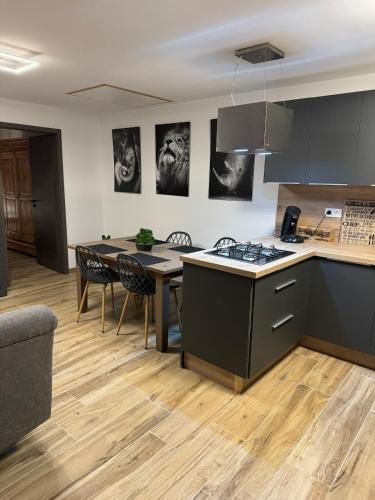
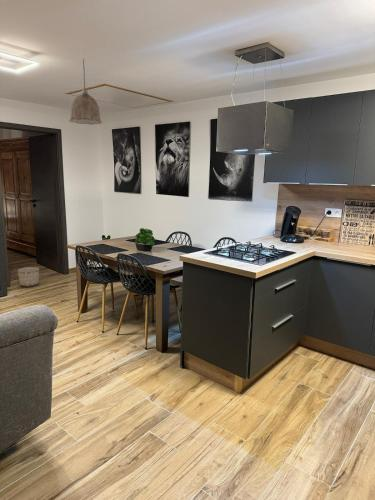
+ pendant lamp [69,58,103,125]
+ planter [17,266,40,288]
